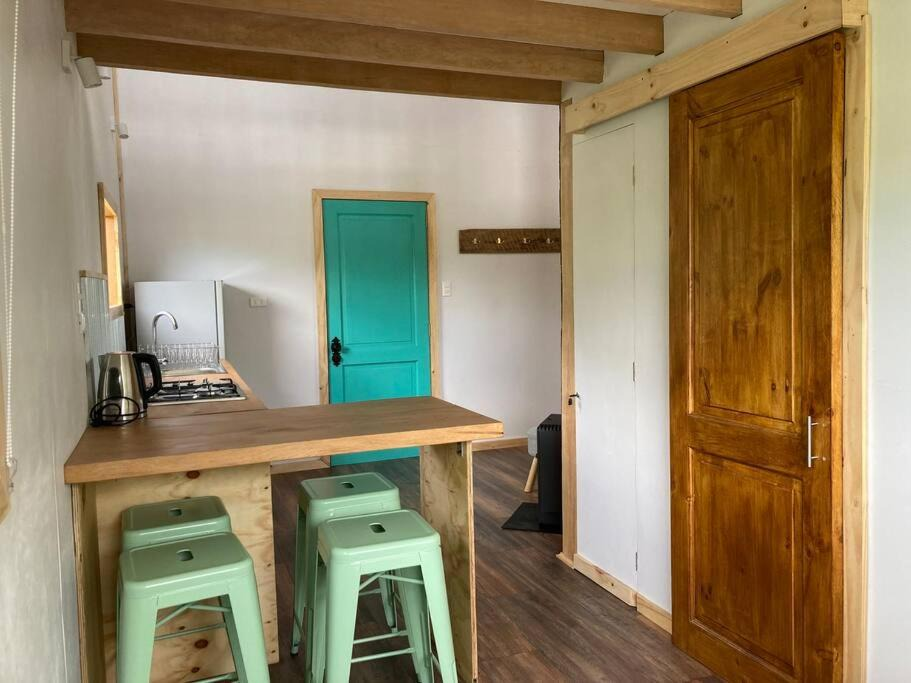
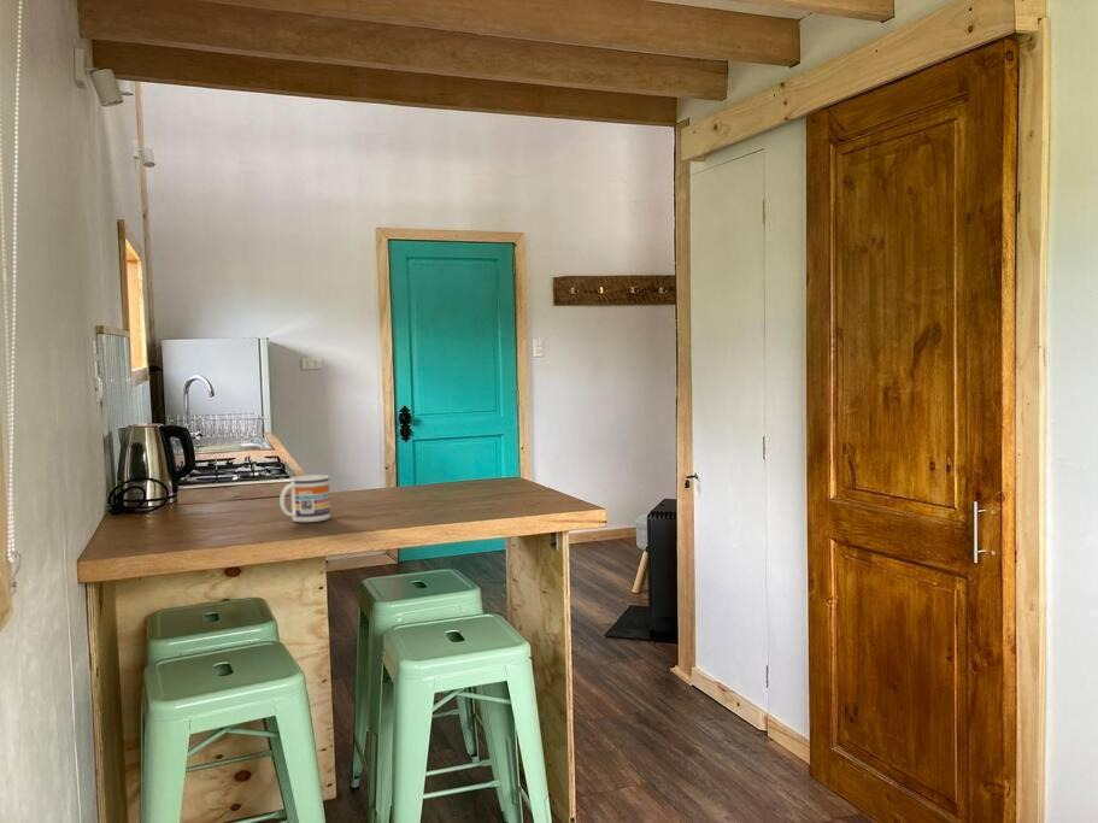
+ mug [278,474,331,523]
